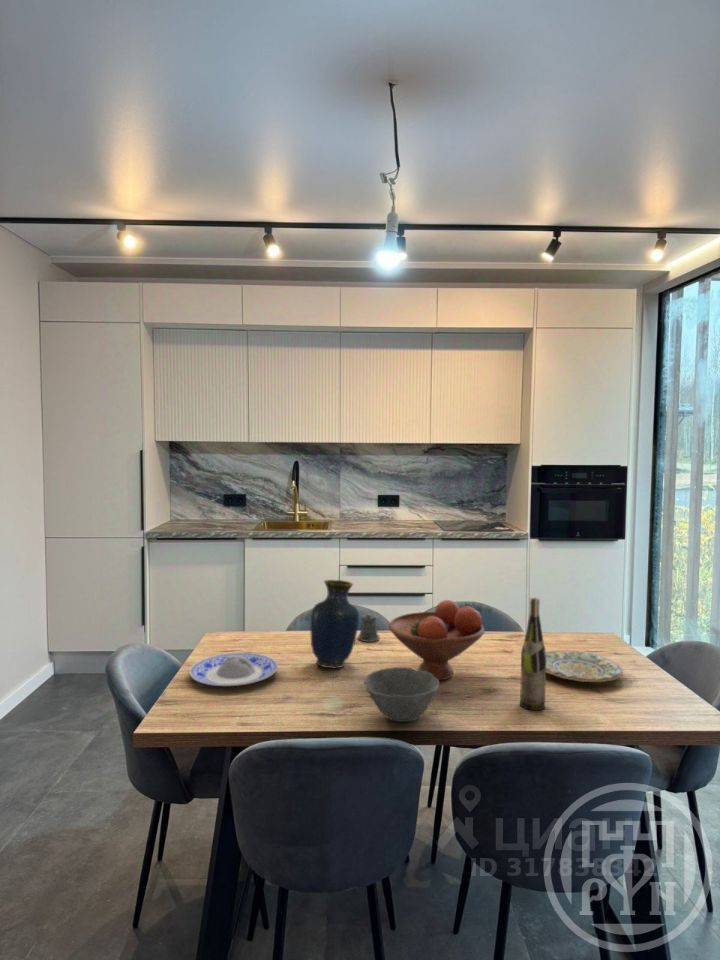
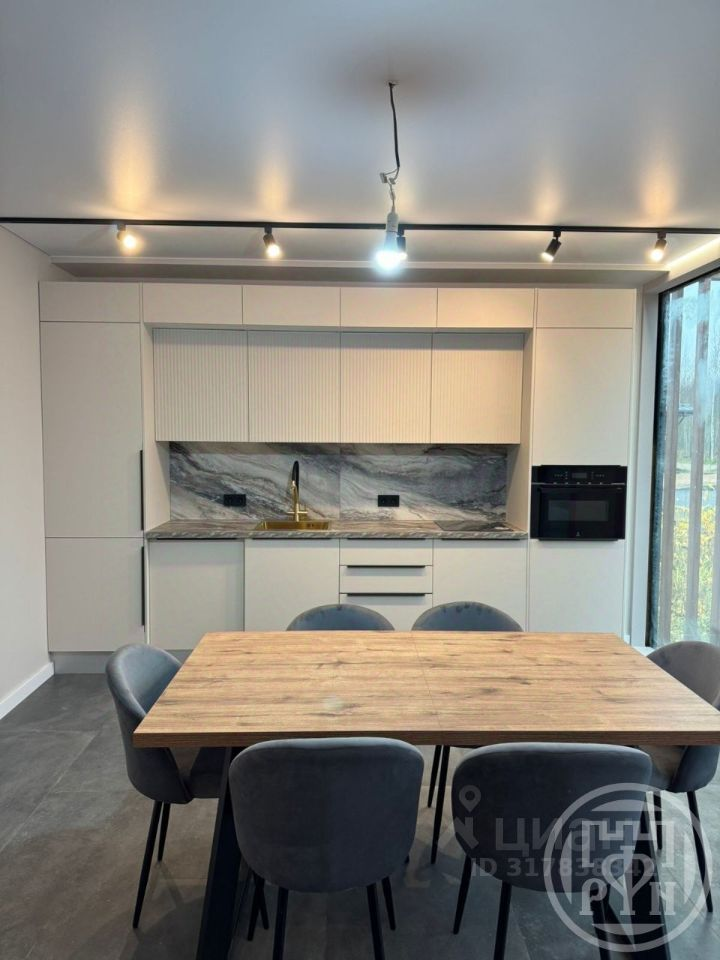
- vase [310,579,360,669]
- wine bottle [519,597,547,711]
- pepper shaker [357,610,381,643]
- bowl [363,666,440,723]
- plate [546,649,624,683]
- fruit bowl [388,599,486,681]
- plate [188,652,279,687]
